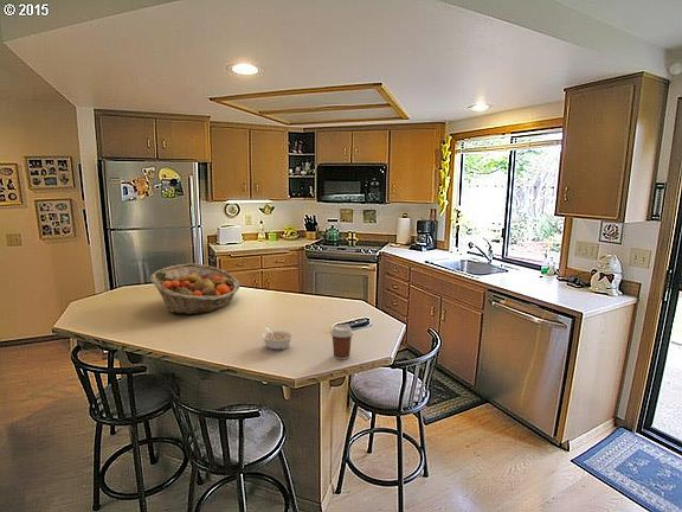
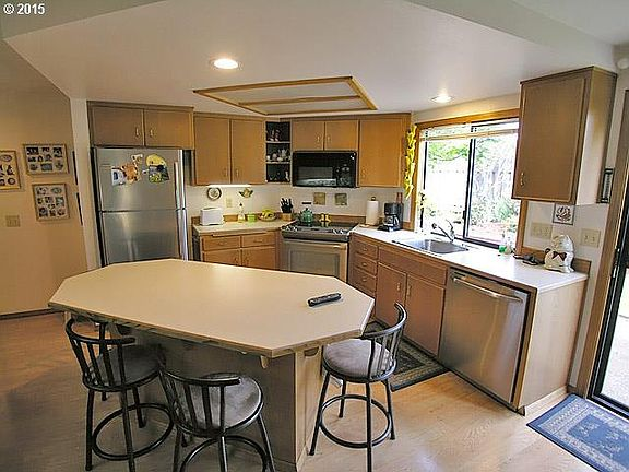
- coffee cup [329,324,354,360]
- fruit basket [149,263,240,315]
- legume [260,326,295,351]
